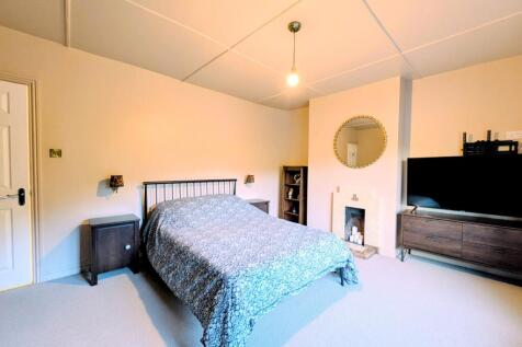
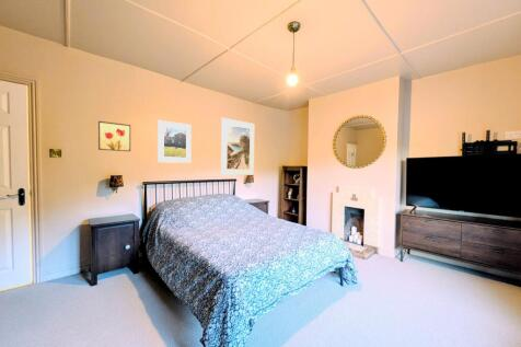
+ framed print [220,117,255,176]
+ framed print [157,119,193,164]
+ wall art [97,120,131,152]
